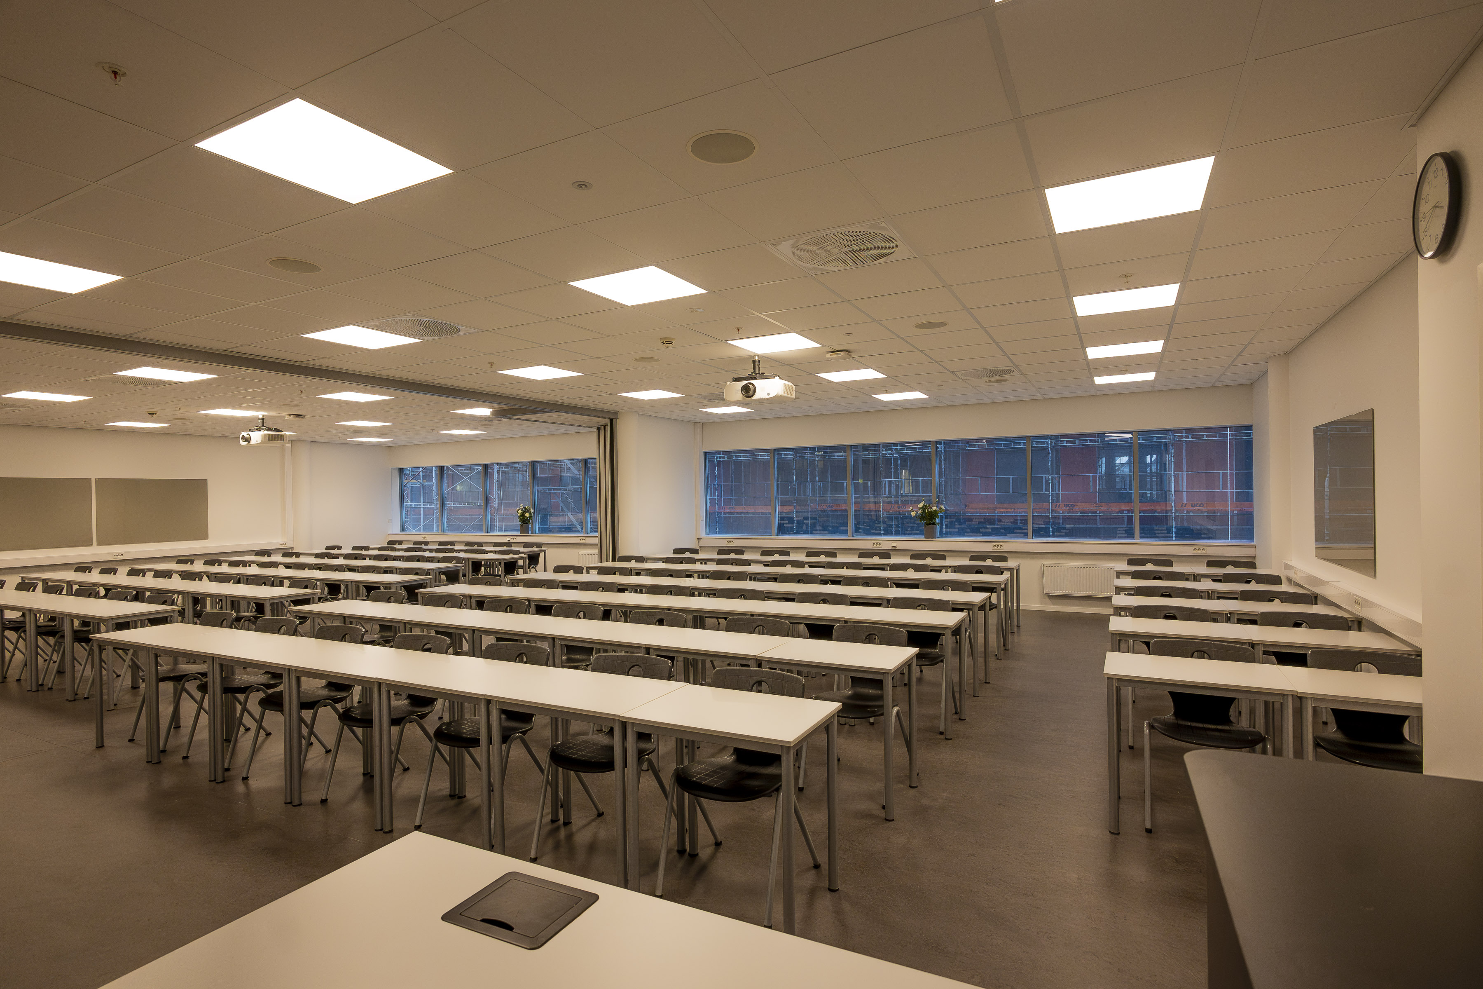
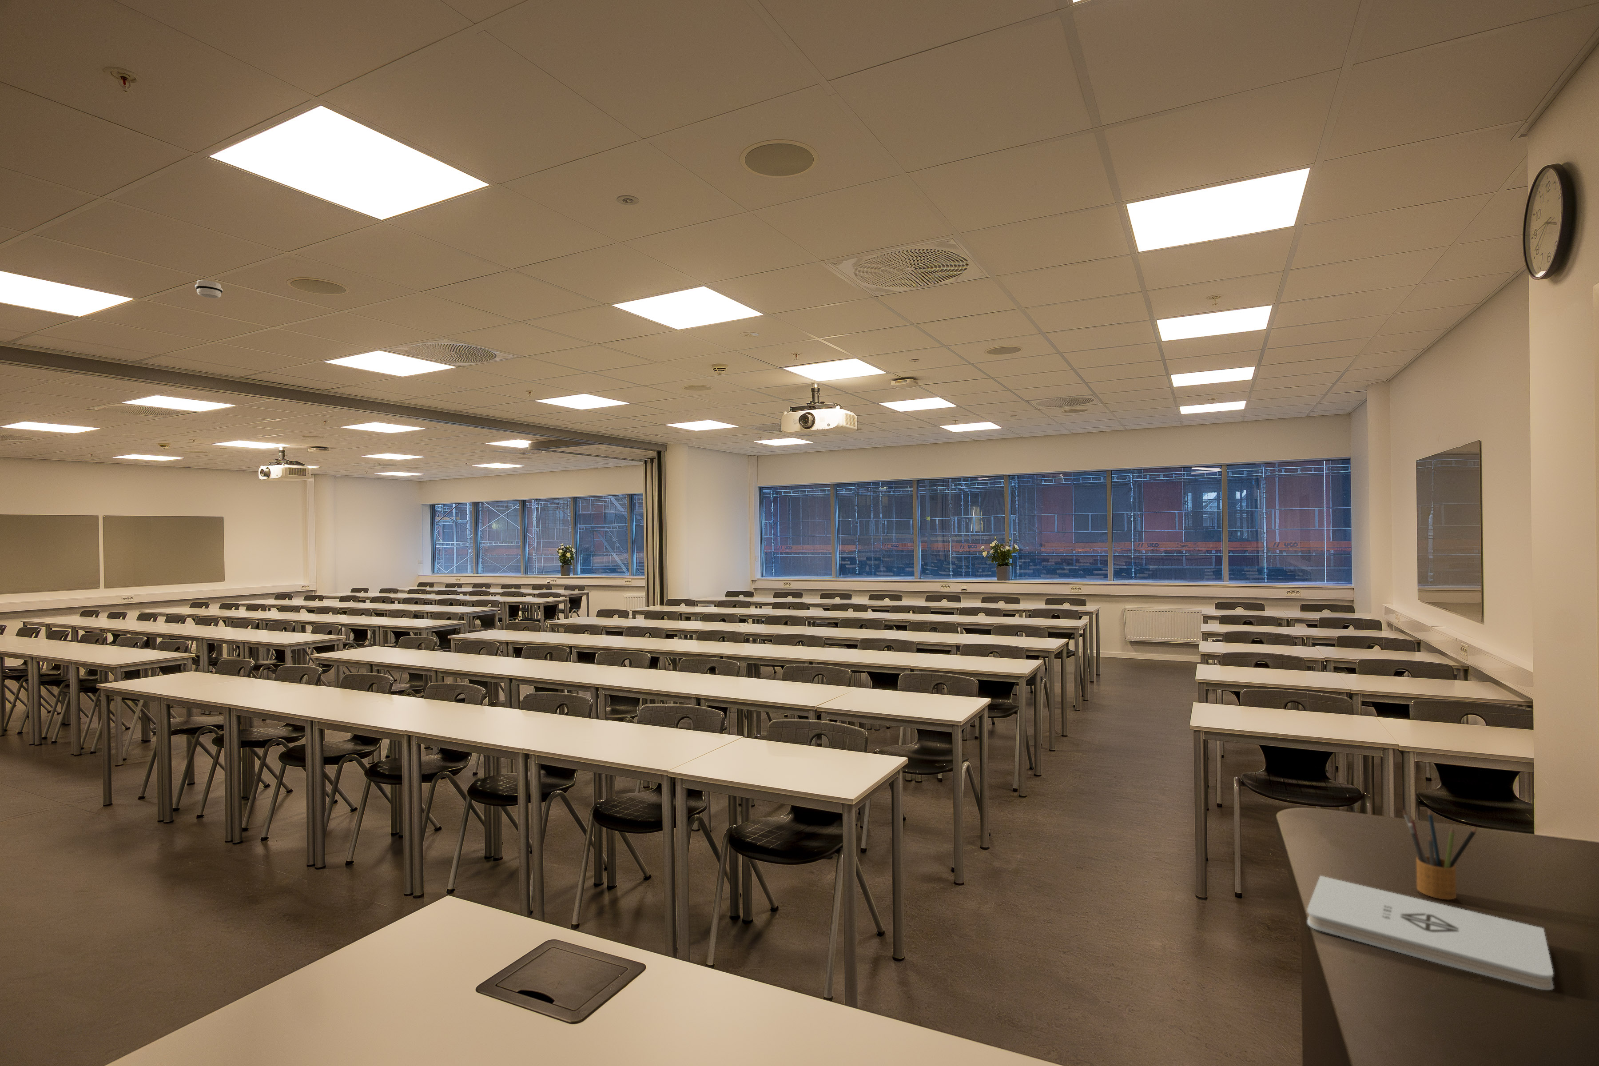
+ smoke detector [195,280,224,299]
+ notepad [1306,874,1554,991]
+ pencil box [1403,808,1478,901]
